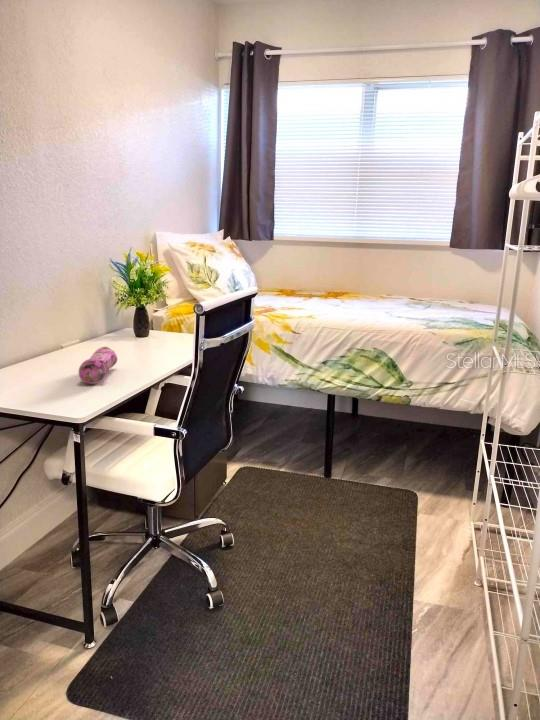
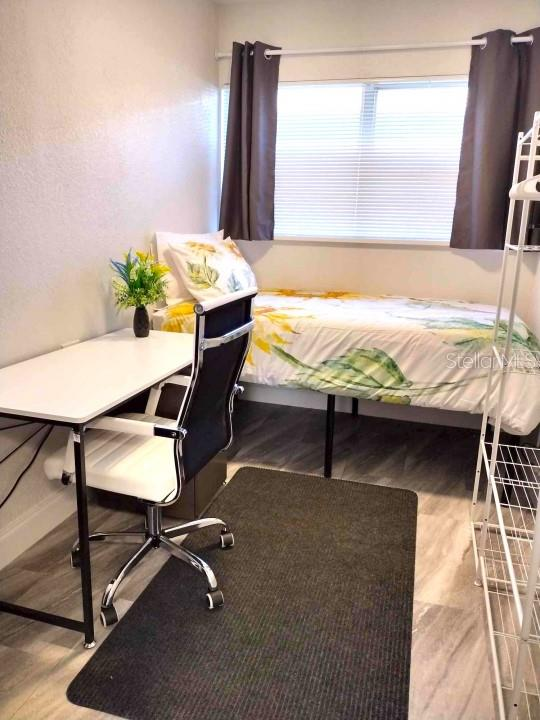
- pencil case [78,346,118,385]
